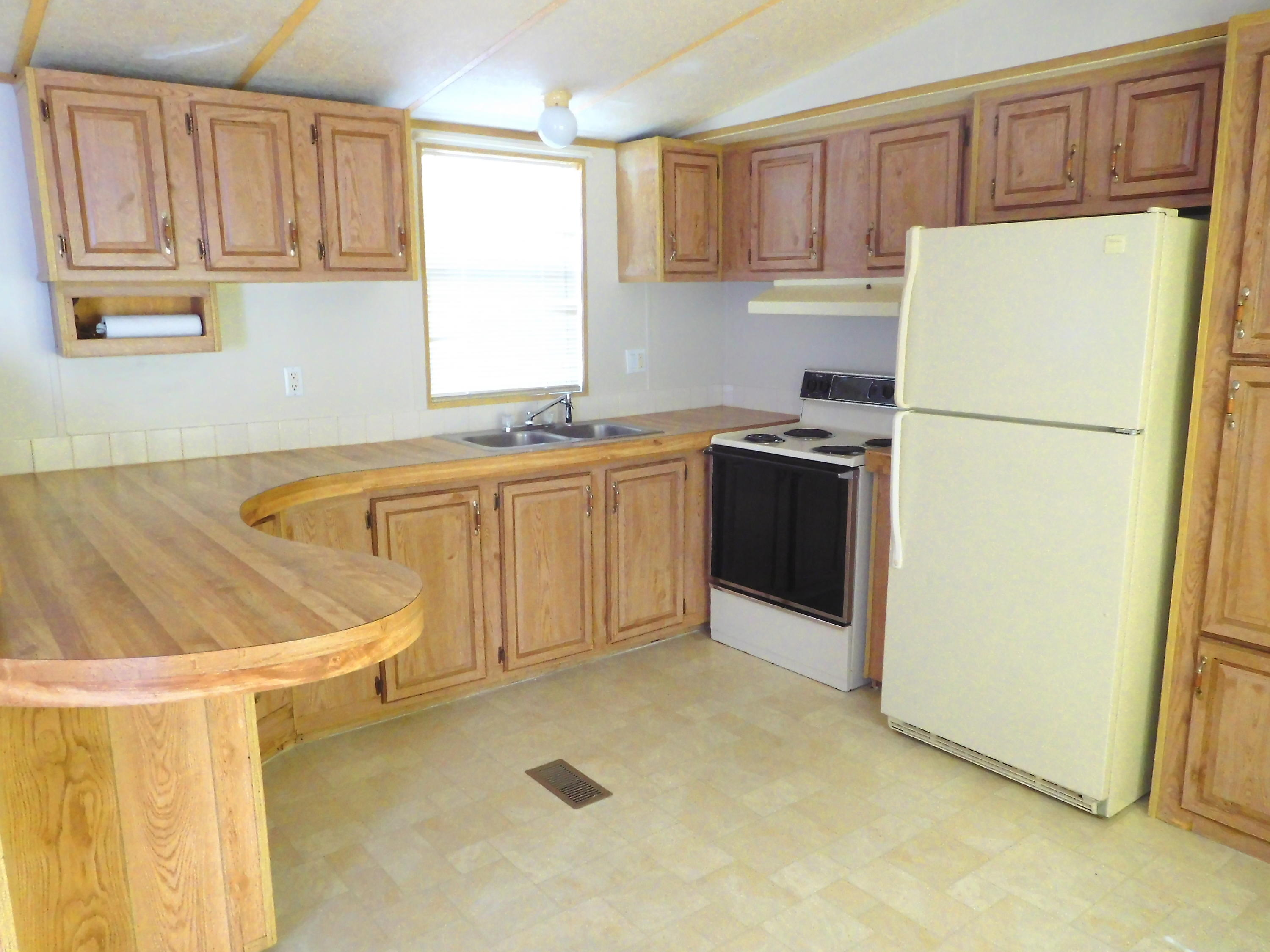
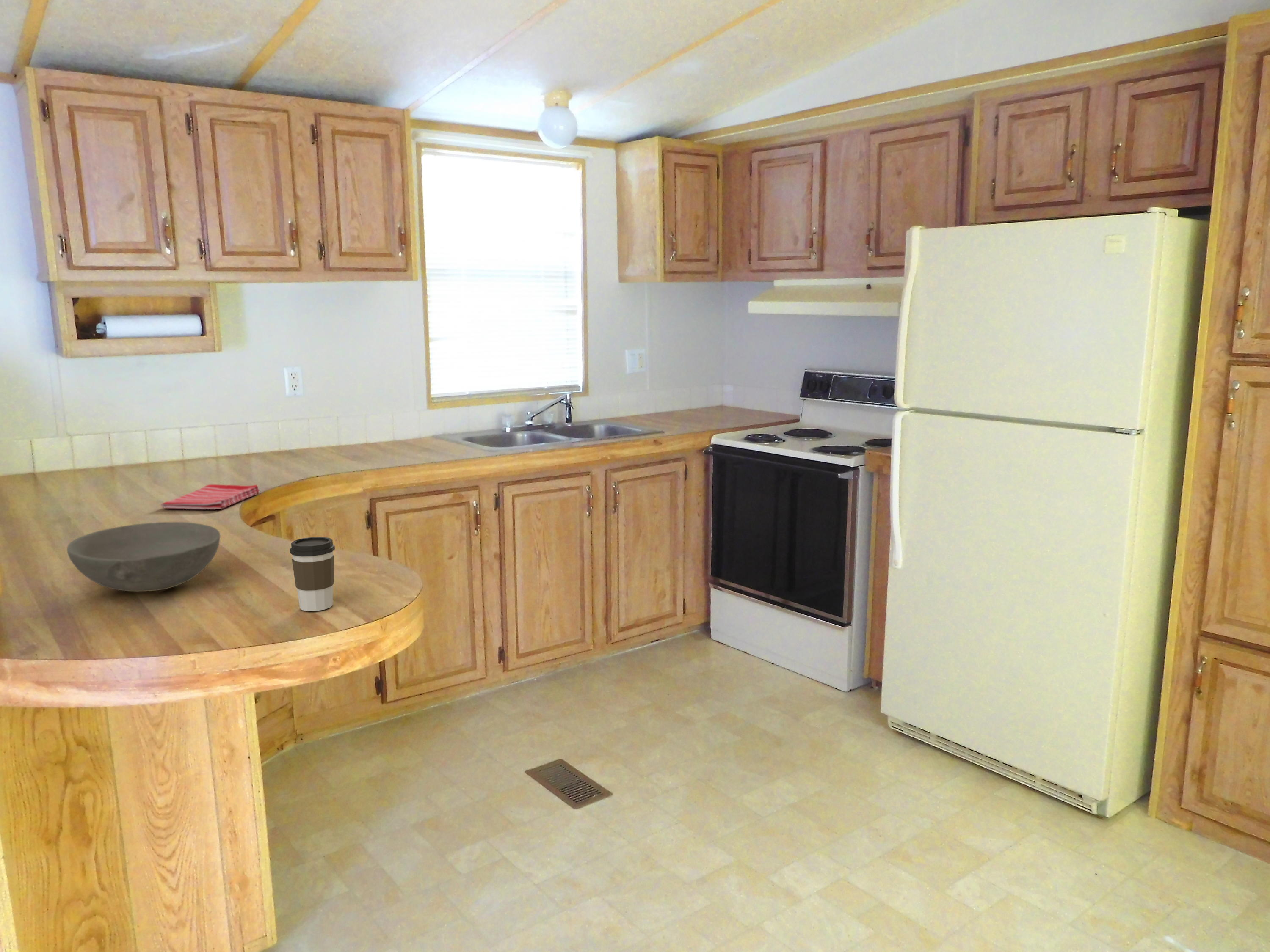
+ dish towel [161,484,260,510]
+ bowl [66,522,221,592]
+ coffee cup [290,537,335,612]
